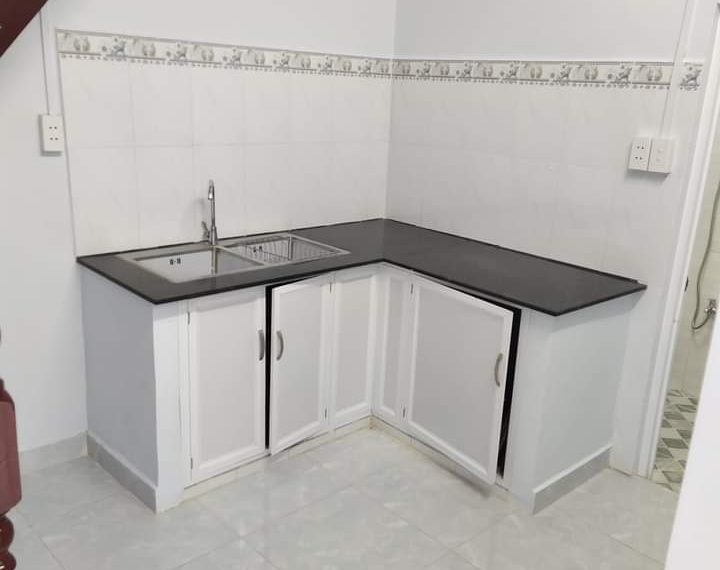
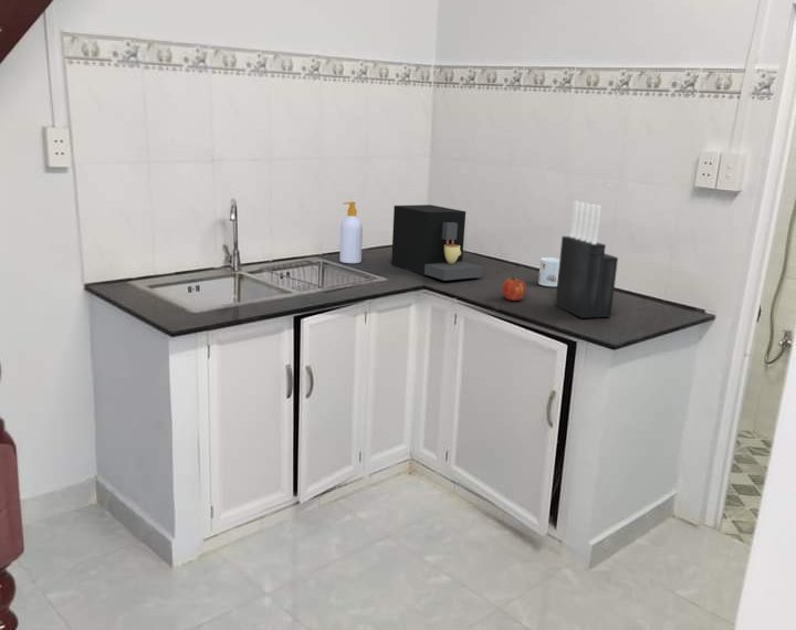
+ fruit [502,275,527,302]
+ soap bottle [338,201,364,264]
+ mug [537,256,559,287]
+ coffee maker [390,203,484,282]
+ knife block [554,200,619,319]
